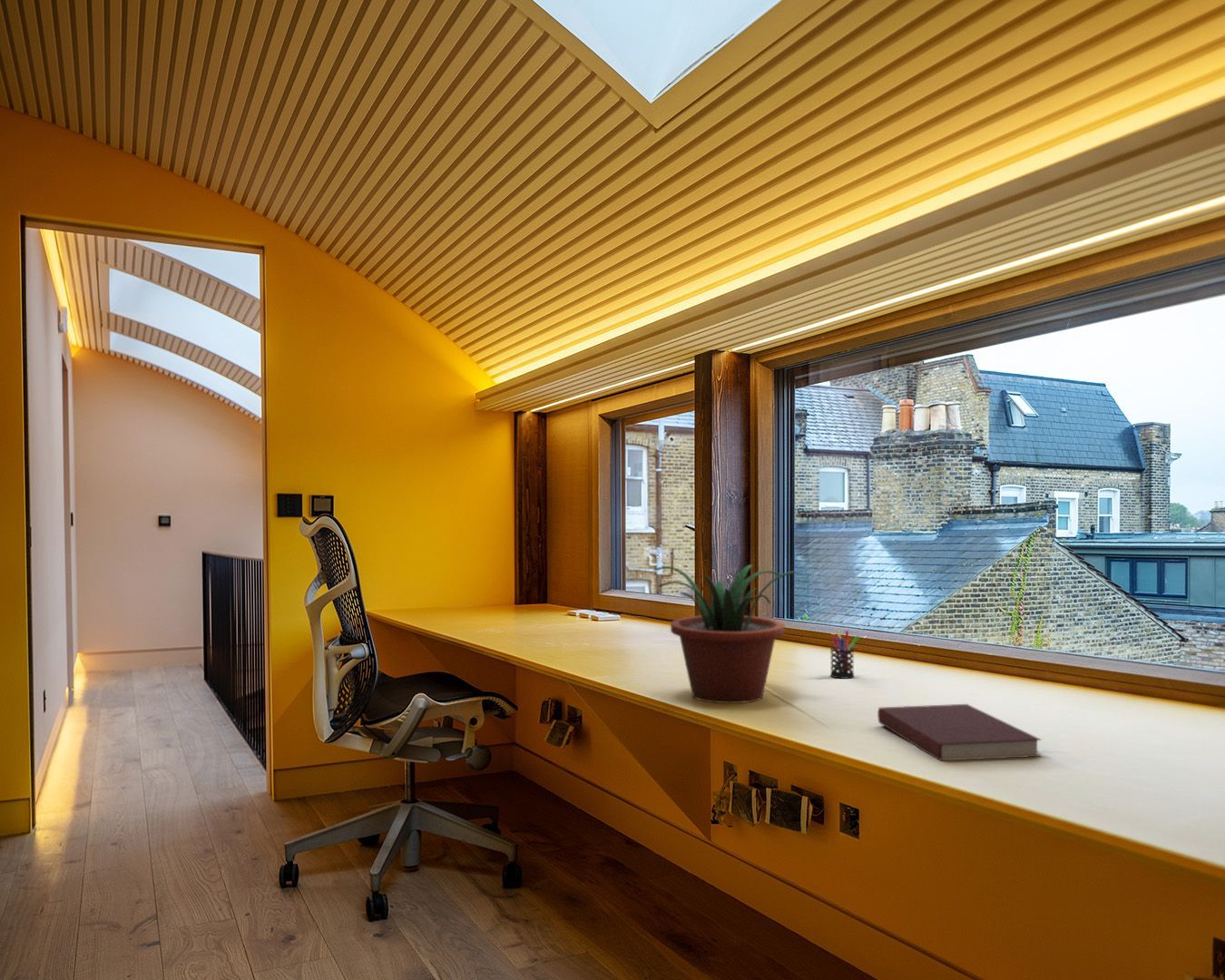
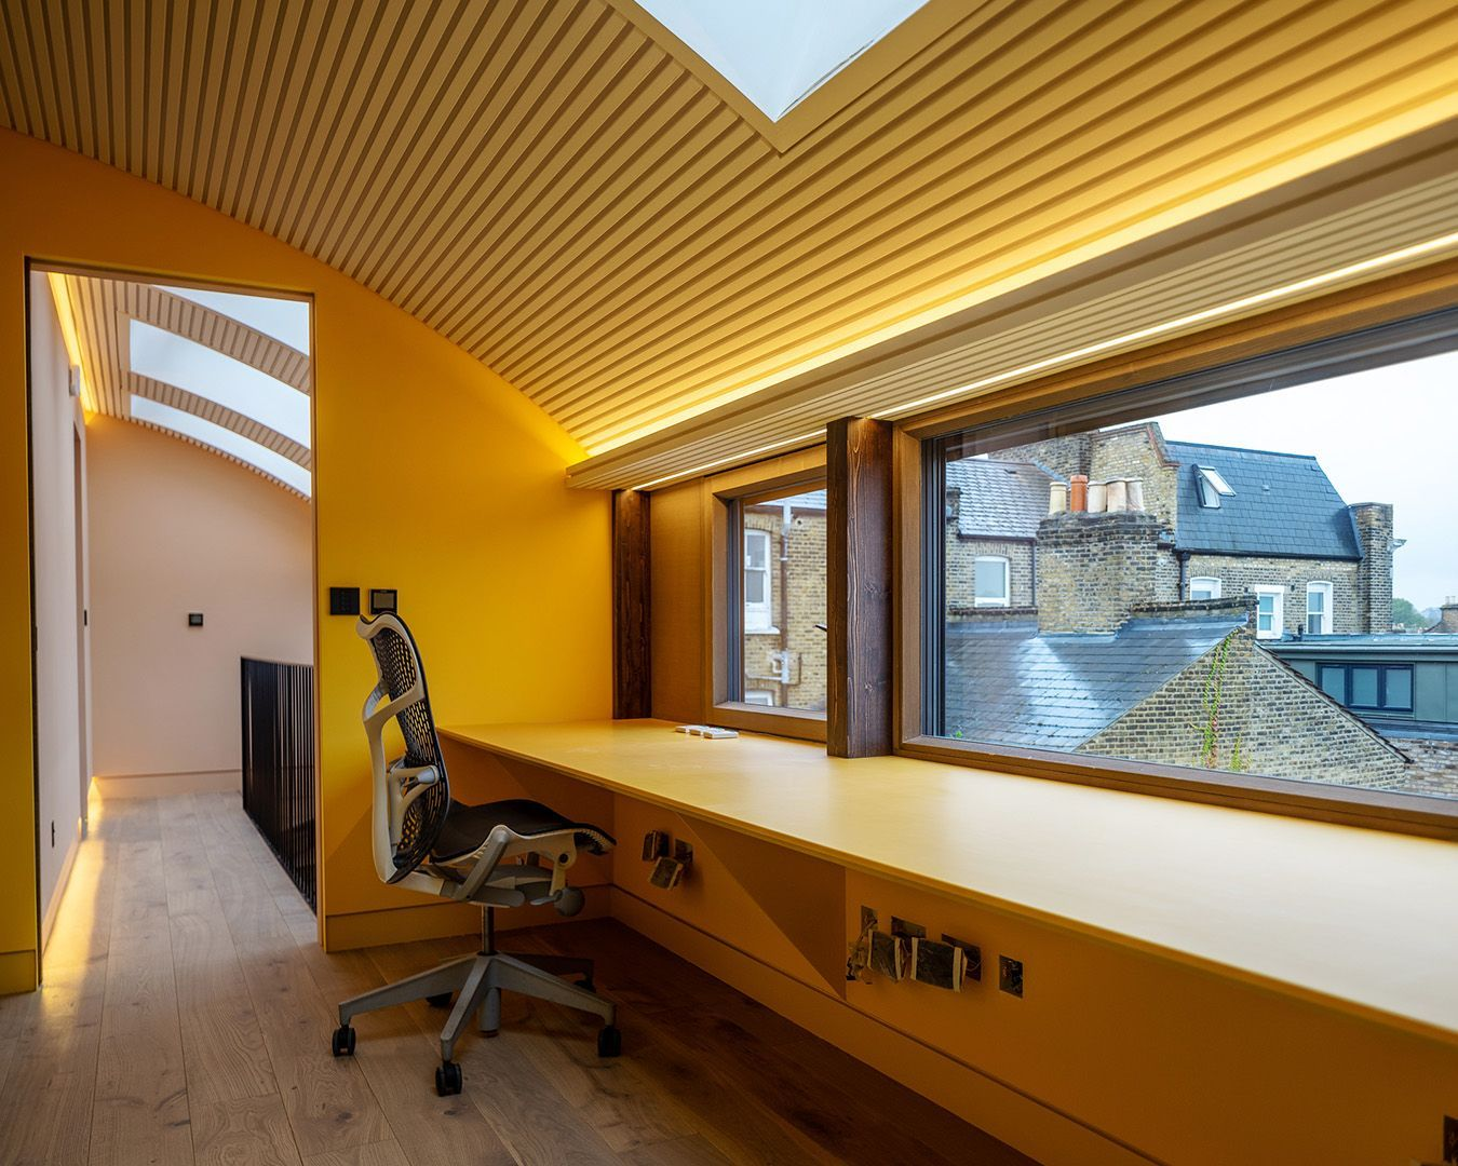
- notebook [877,703,1042,761]
- pen holder [829,630,860,680]
- potted plant [652,564,799,704]
